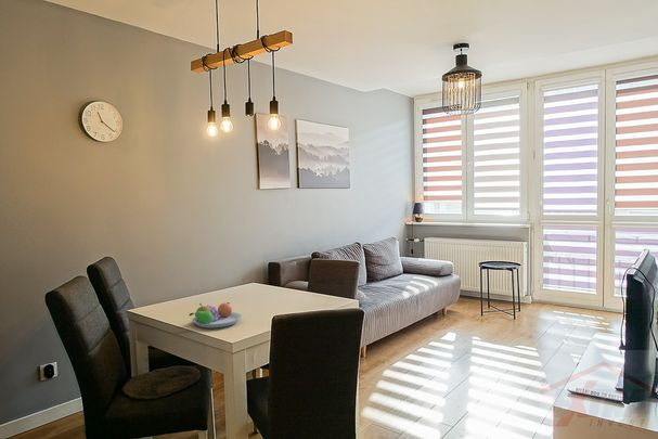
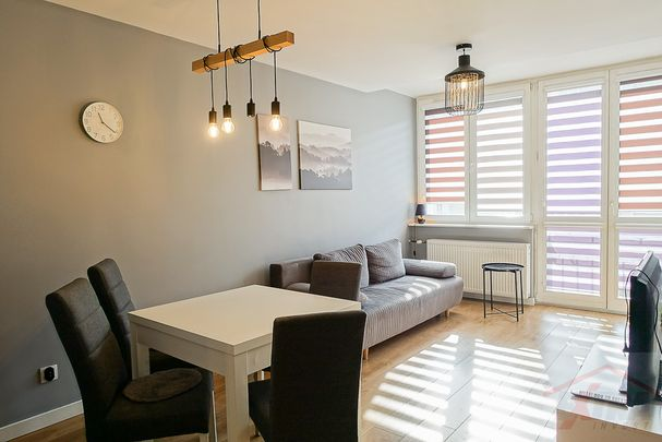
- fruit bowl [188,301,243,328]
